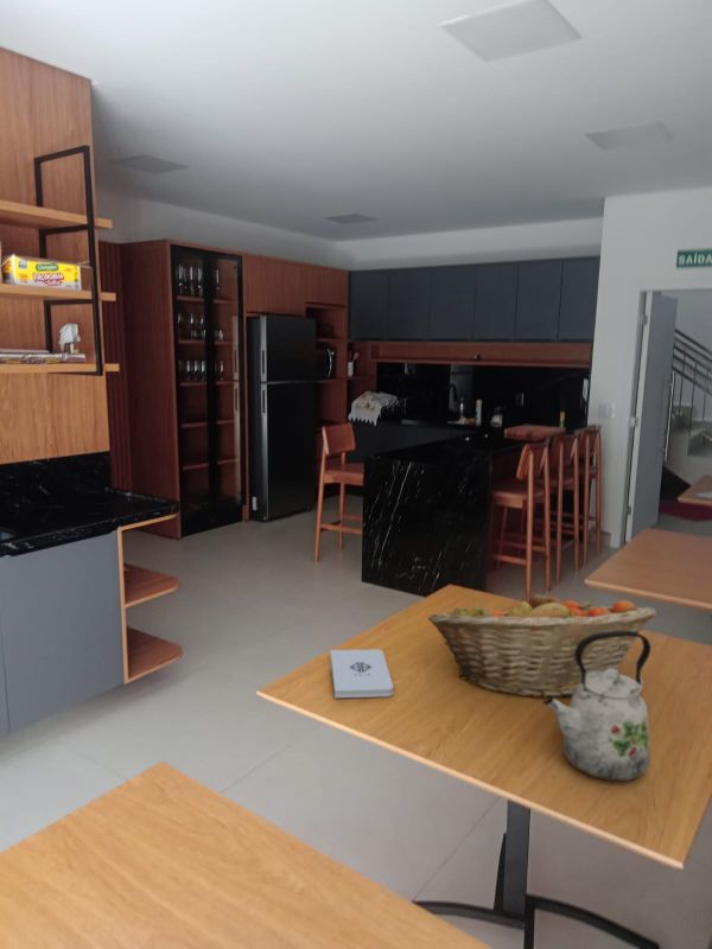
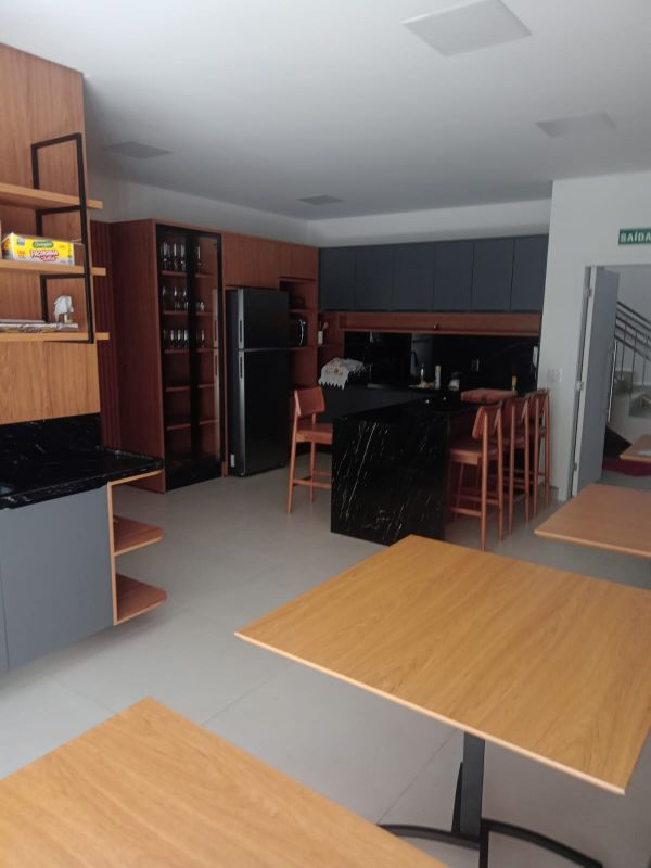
- fruit basket [427,588,657,699]
- notepad [329,648,394,699]
- kettle [542,631,651,783]
